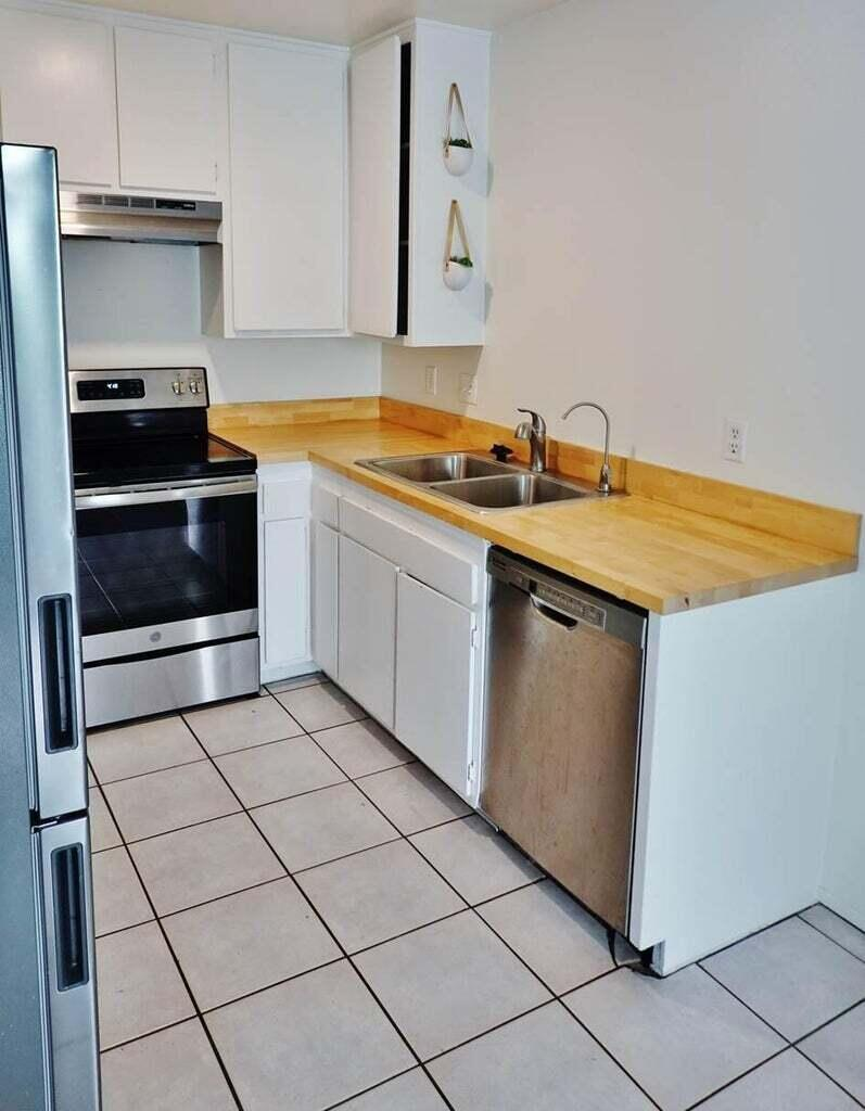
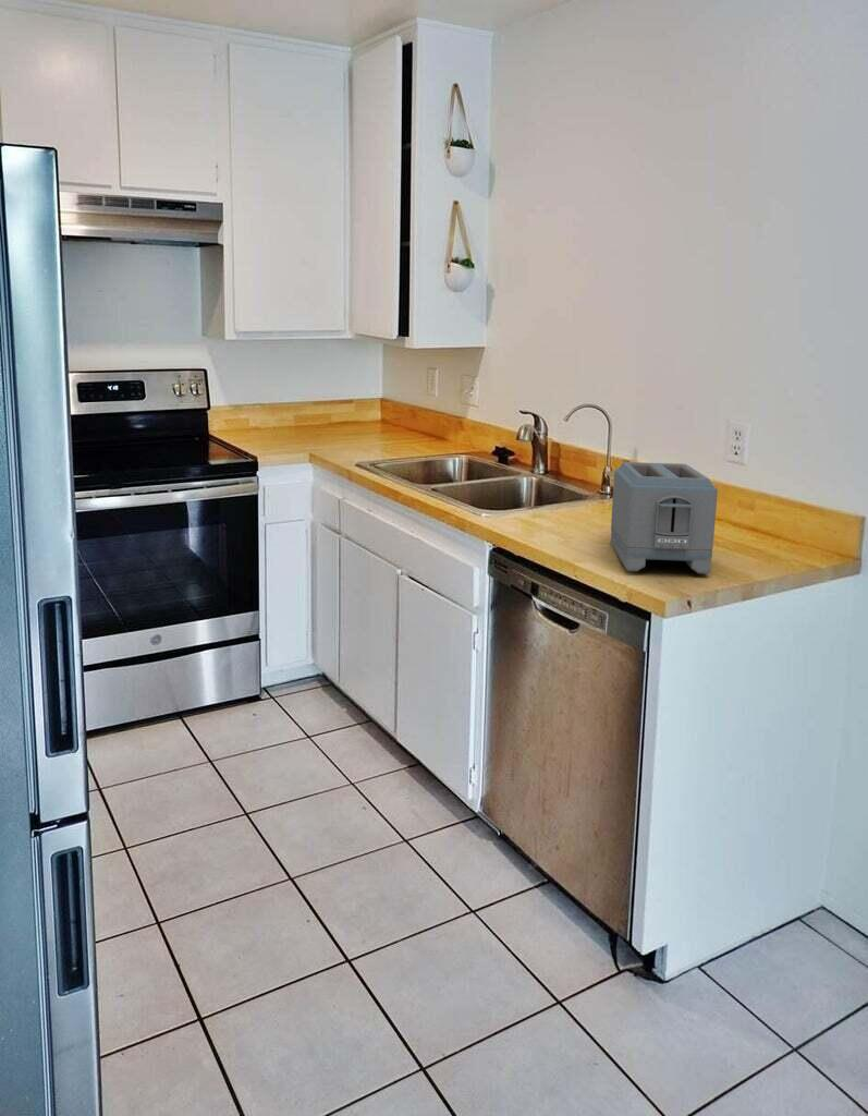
+ toaster [610,461,719,574]
